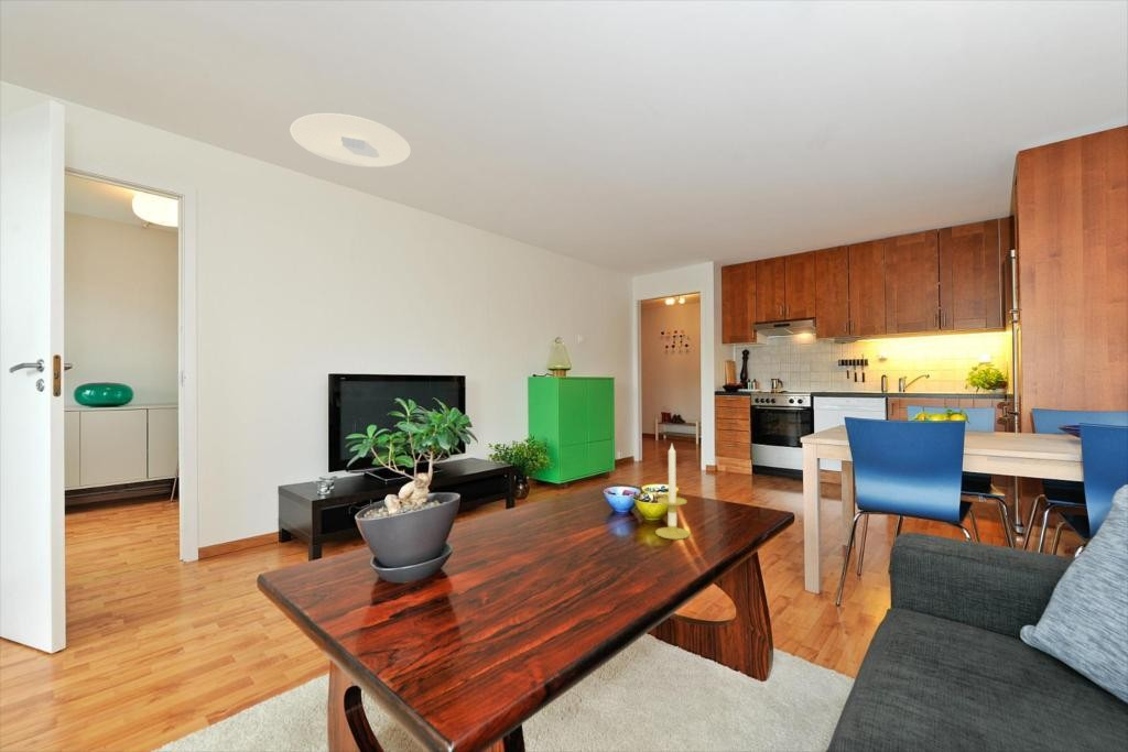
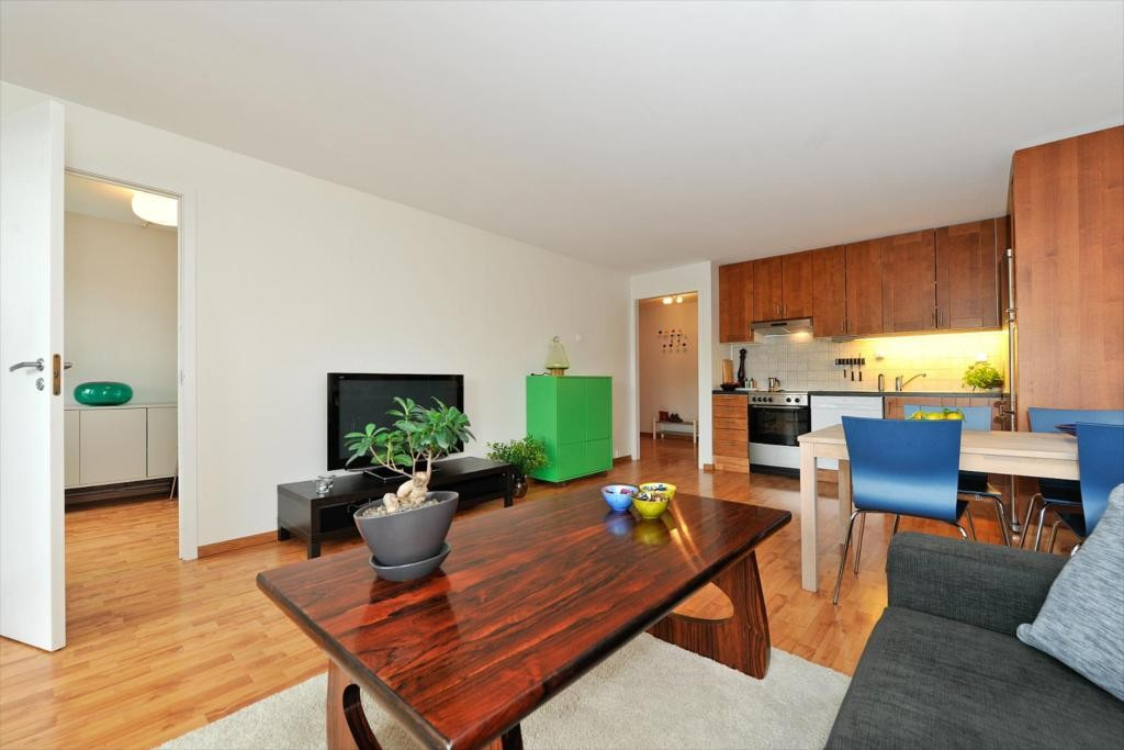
- candle [654,444,691,541]
- ceiling light [290,112,412,168]
